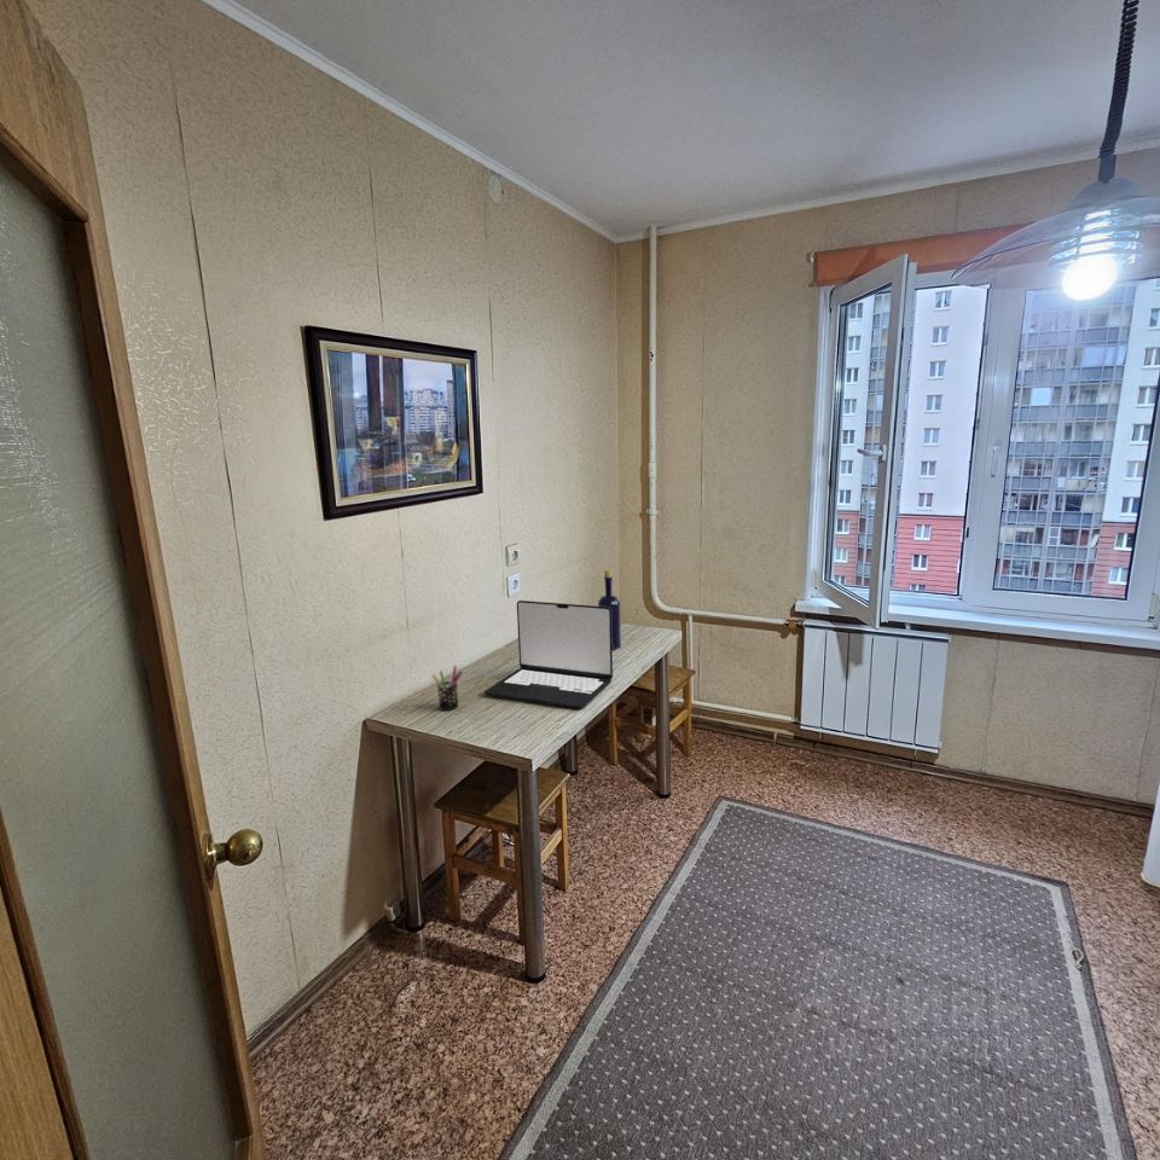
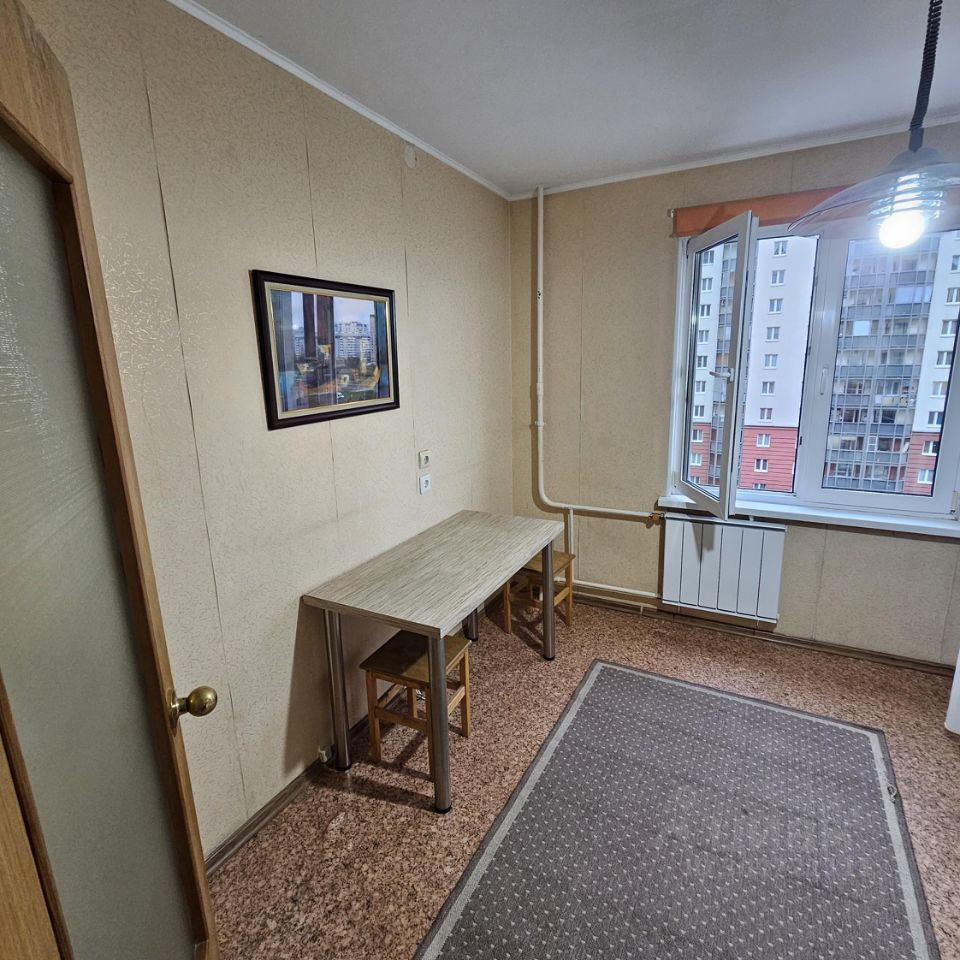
- laptop [483,599,614,709]
- bottle [597,569,622,650]
- pen holder [431,665,463,712]
